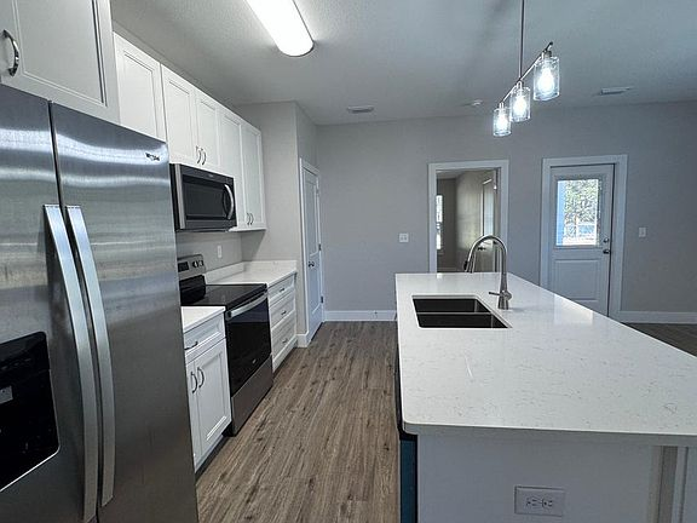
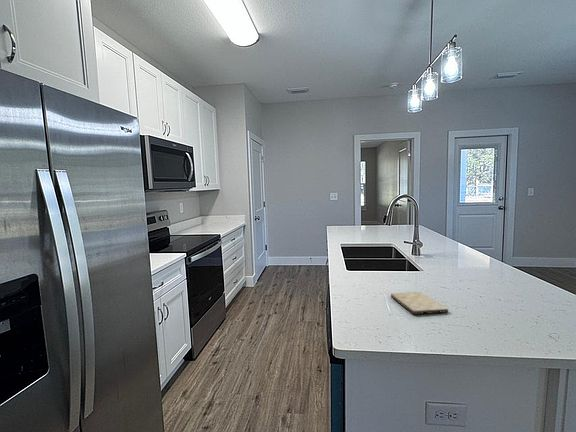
+ cutting board [390,291,449,315]
